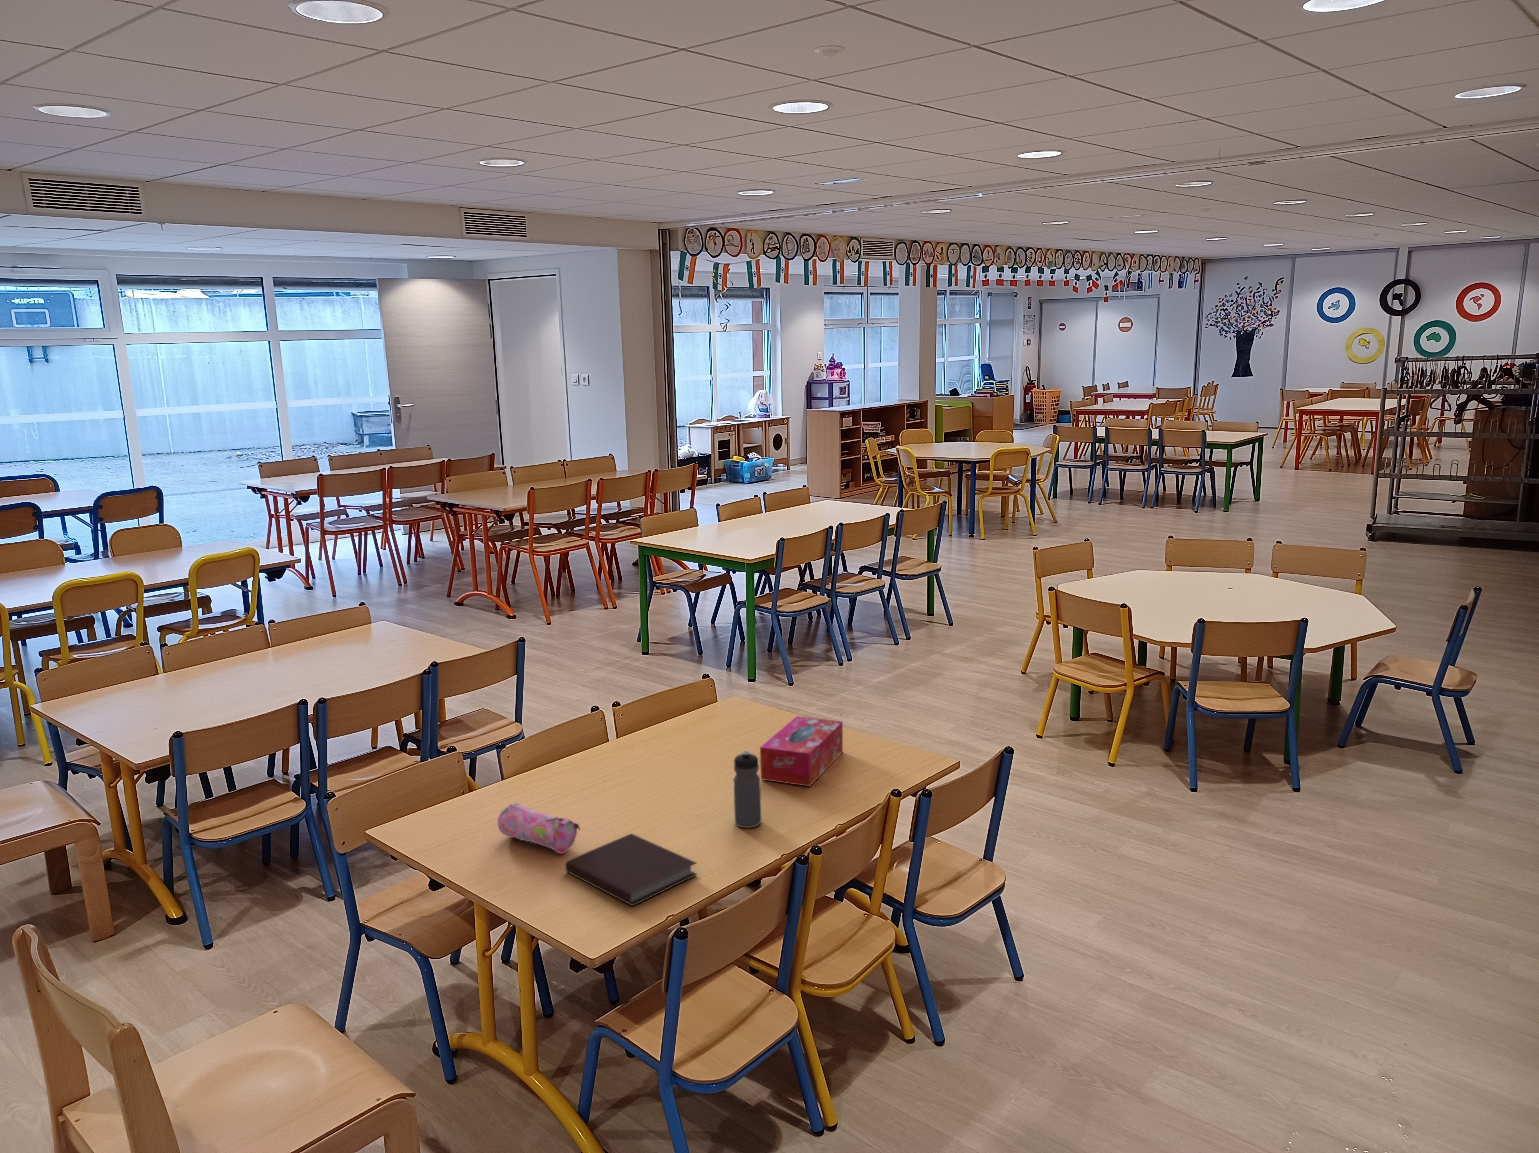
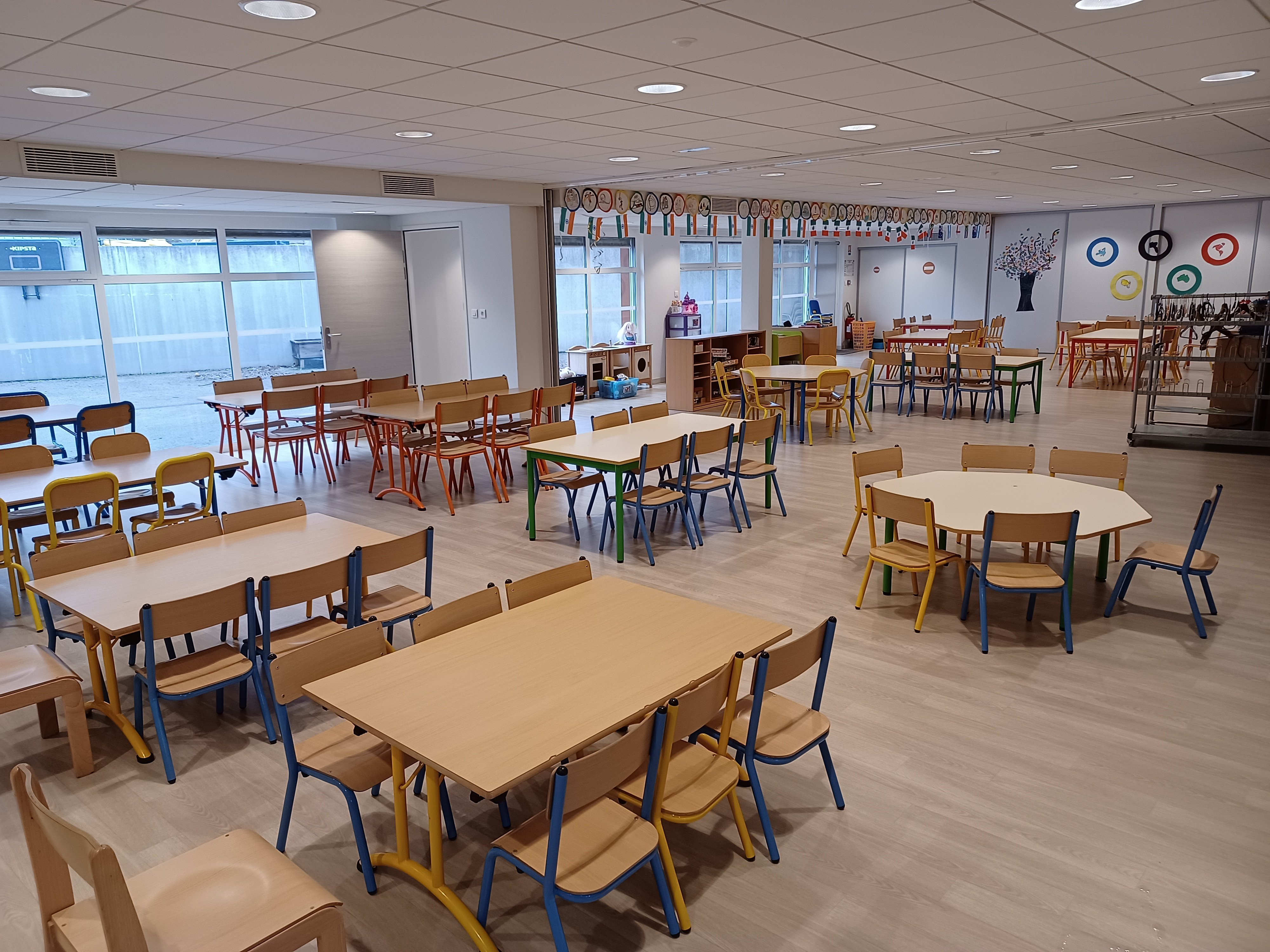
- notebook [565,833,698,906]
- pencil case [497,803,580,854]
- tissue box [760,716,843,787]
- water bottle [733,751,762,828]
